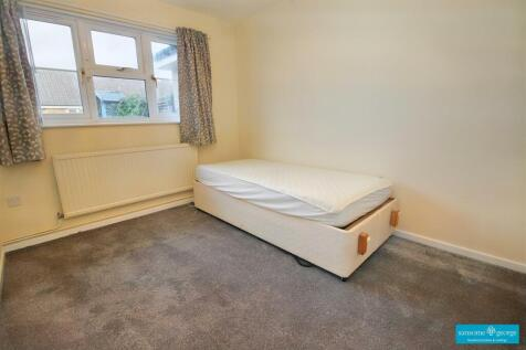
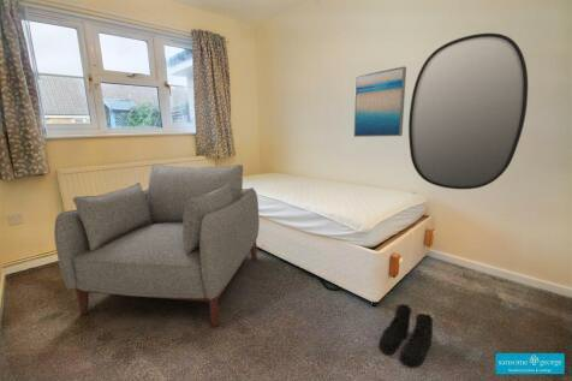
+ boots [379,303,434,369]
+ chair [53,163,261,328]
+ home mirror [407,32,529,190]
+ wall art [353,65,407,138]
